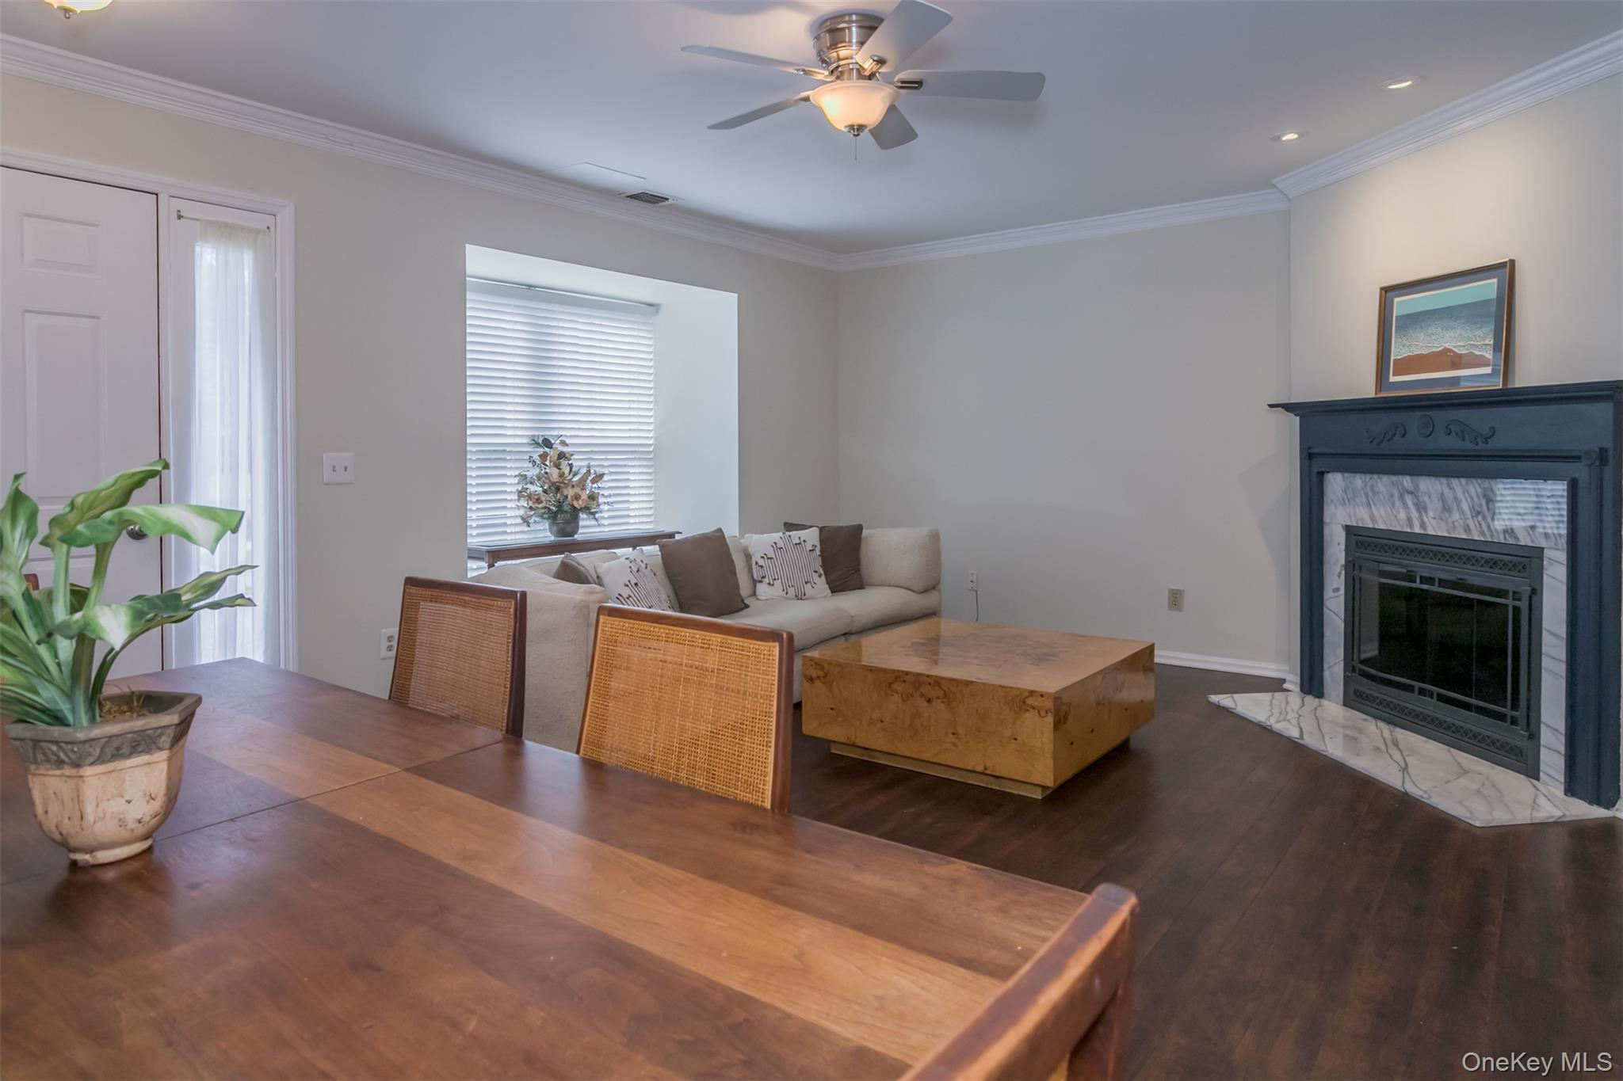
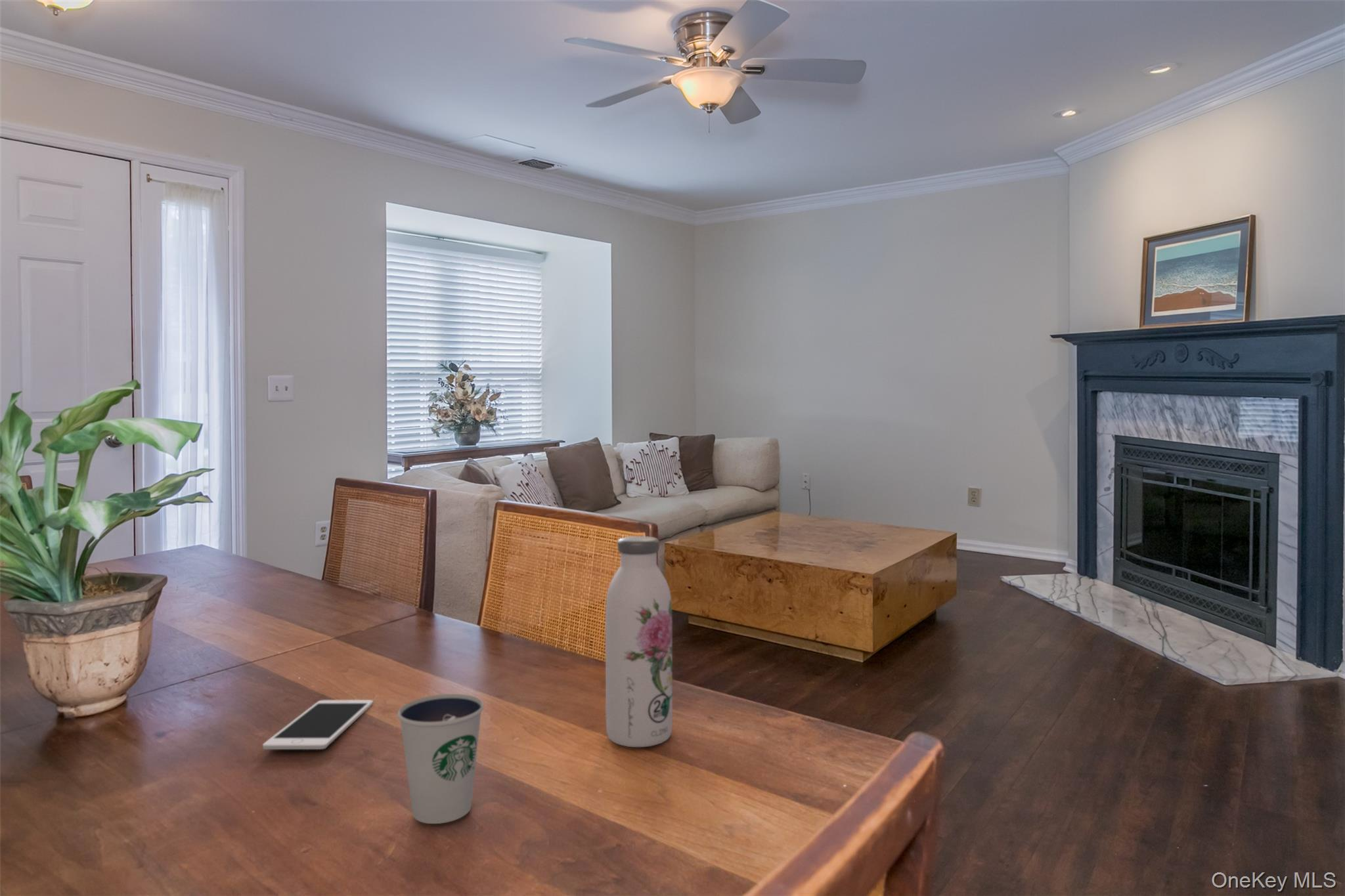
+ water bottle [605,536,673,748]
+ dixie cup [397,693,484,824]
+ cell phone [262,699,374,750]
